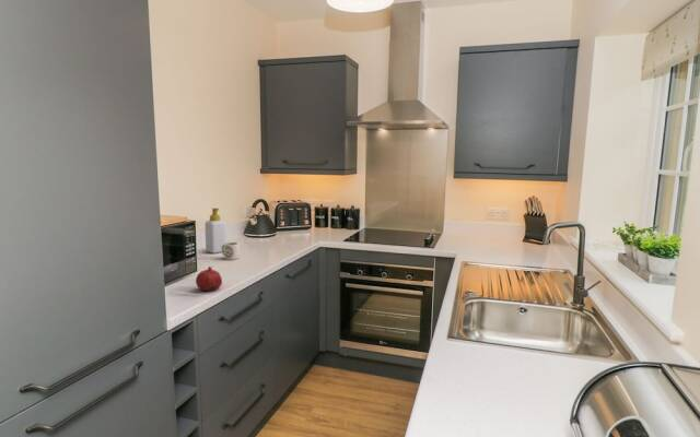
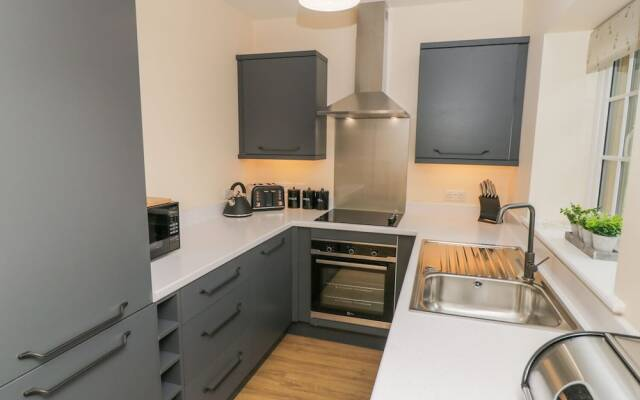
- cup [221,241,241,261]
- soap bottle [203,208,228,255]
- fruit [195,265,223,292]
